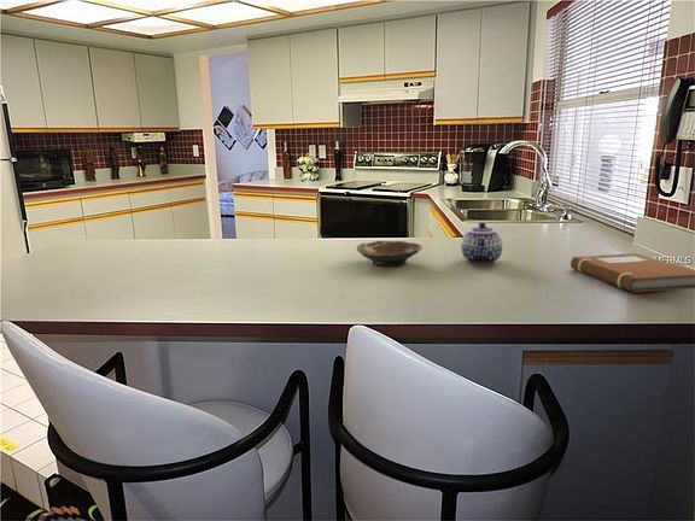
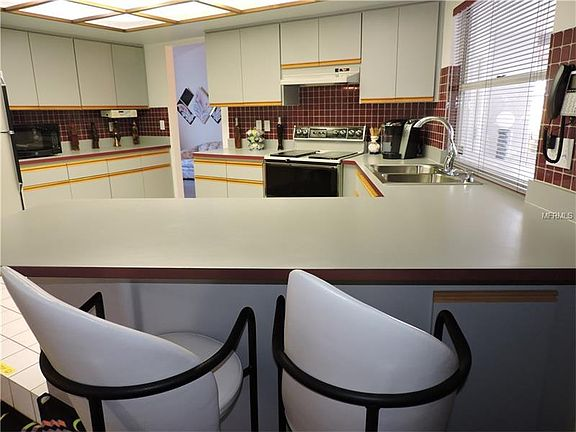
- notebook [570,252,695,293]
- teapot [460,221,504,265]
- bowl [356,240,424,269]
